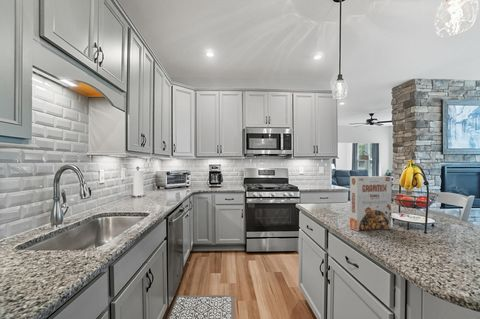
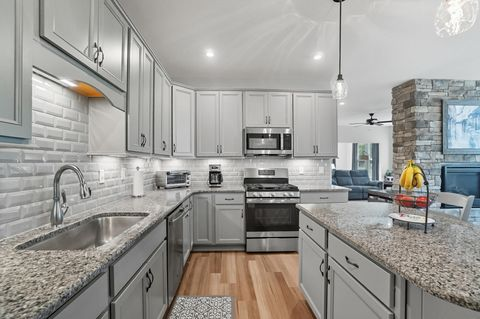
- cereal box [349,175,393,232]
